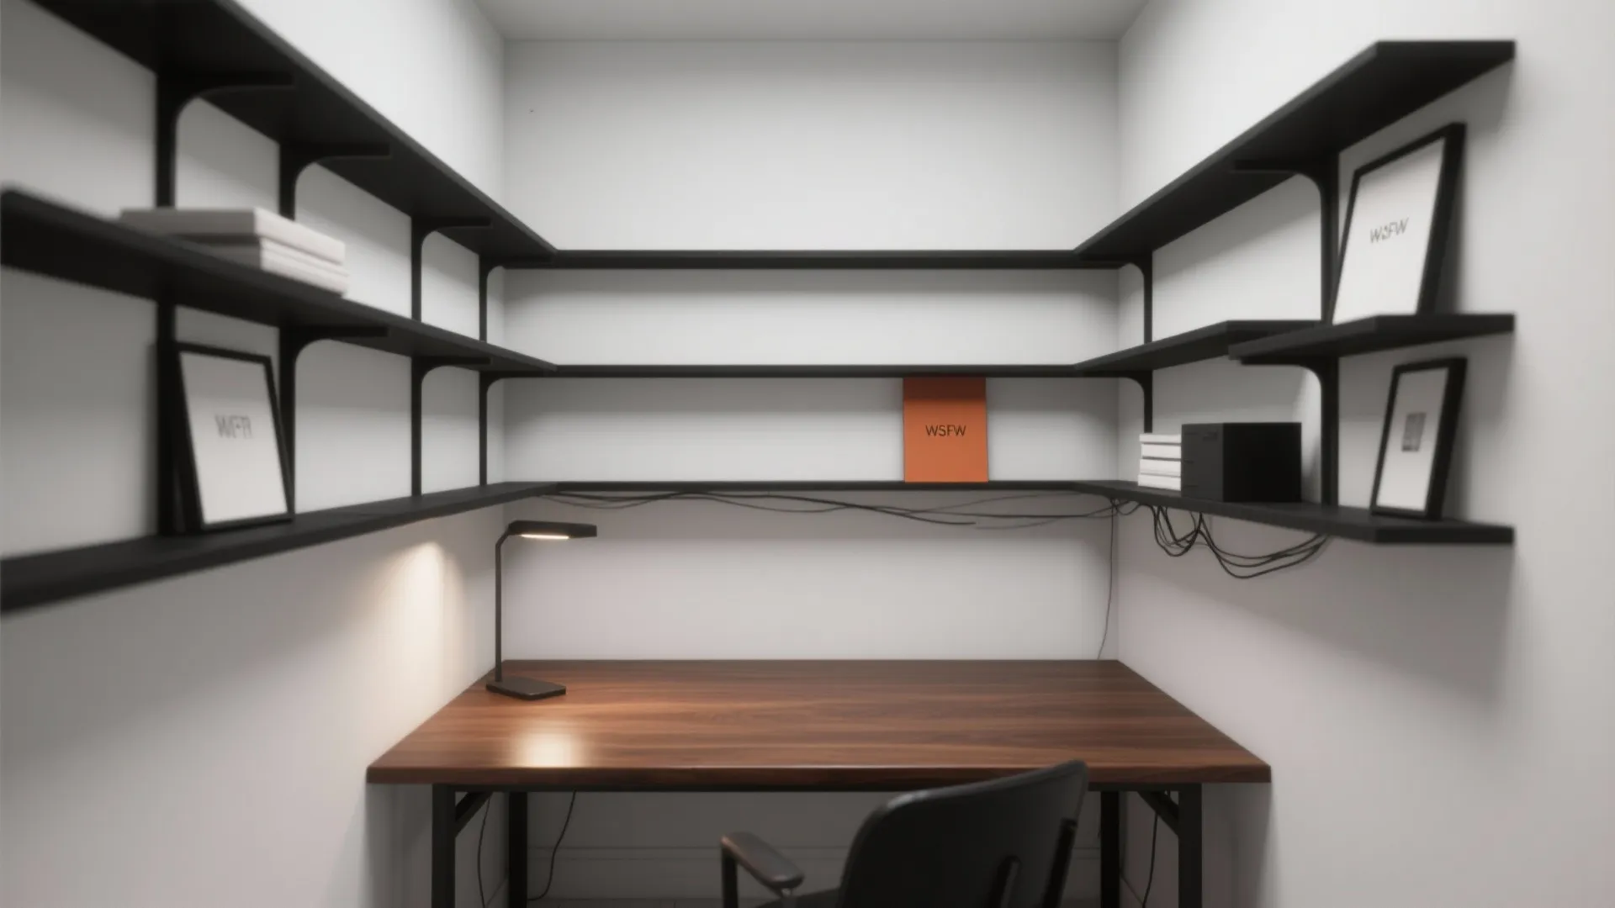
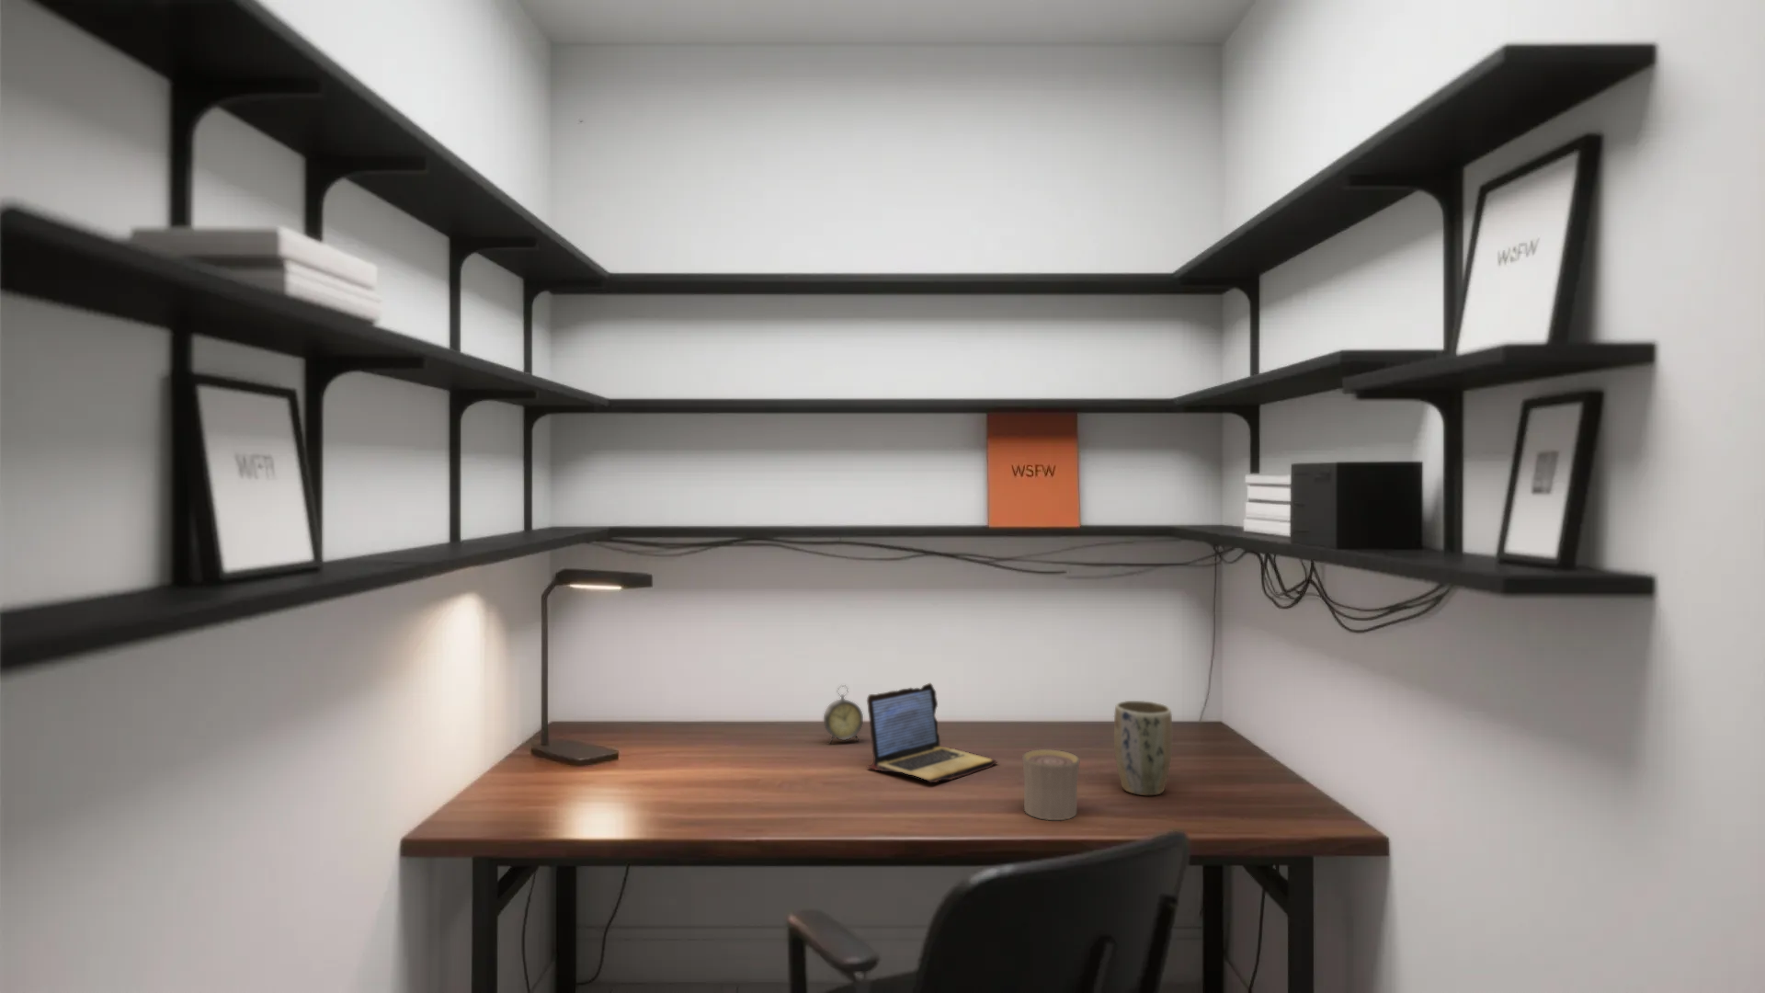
+ alarm clock [823,684,864,744]
+ cup [1022,748,1081,821]
+ plant pot [1113,700,1173,797]
+ laptop [866,683,999,783]
